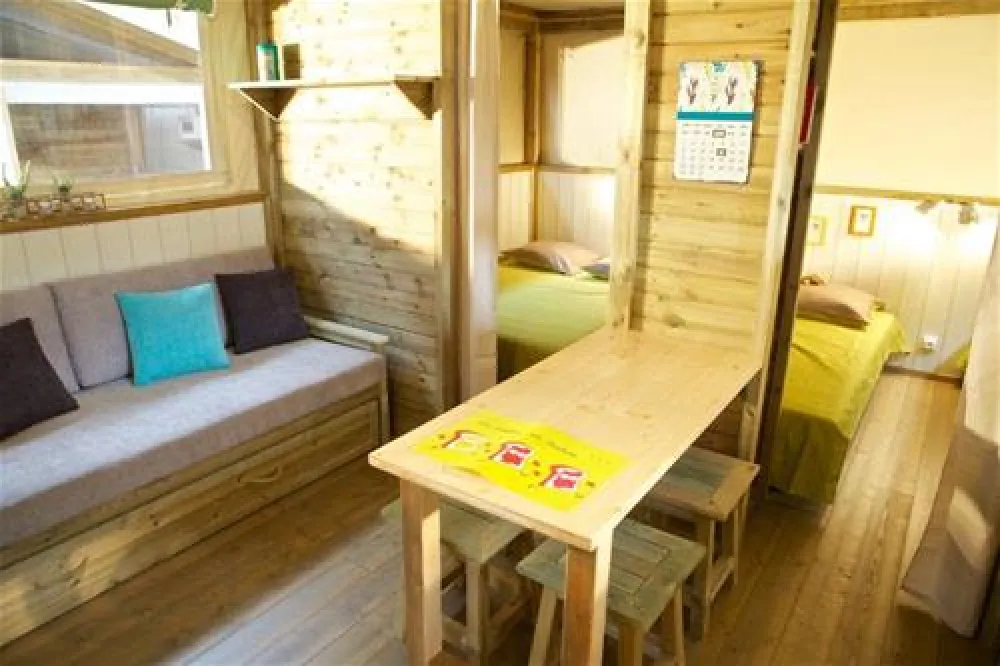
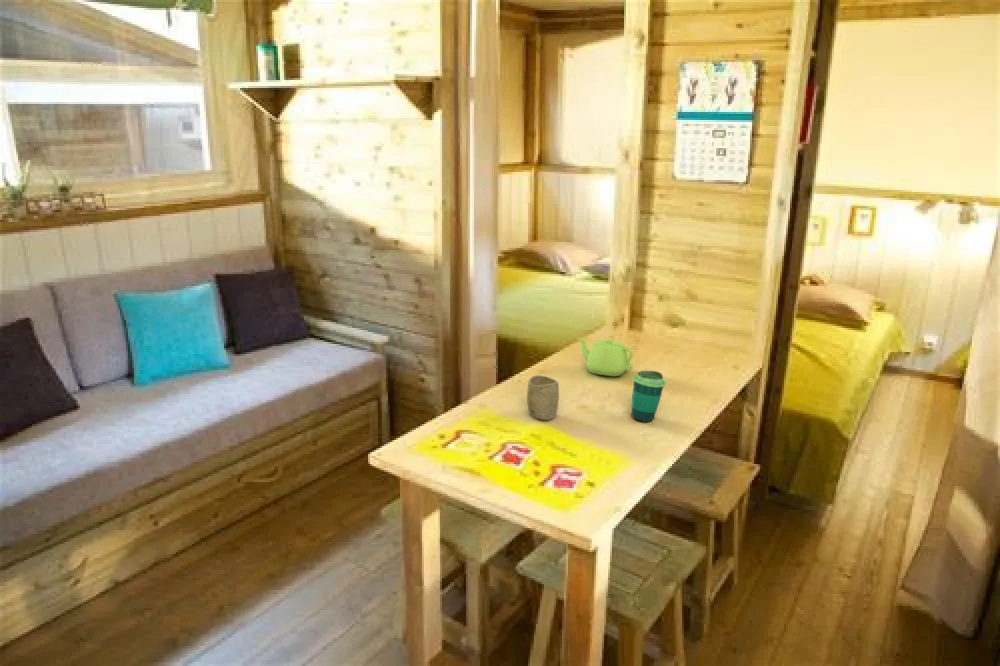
+ cup [630,369,666,423]
+ cup [526,374,560,421]
+ teapot [576,336,634,377]
